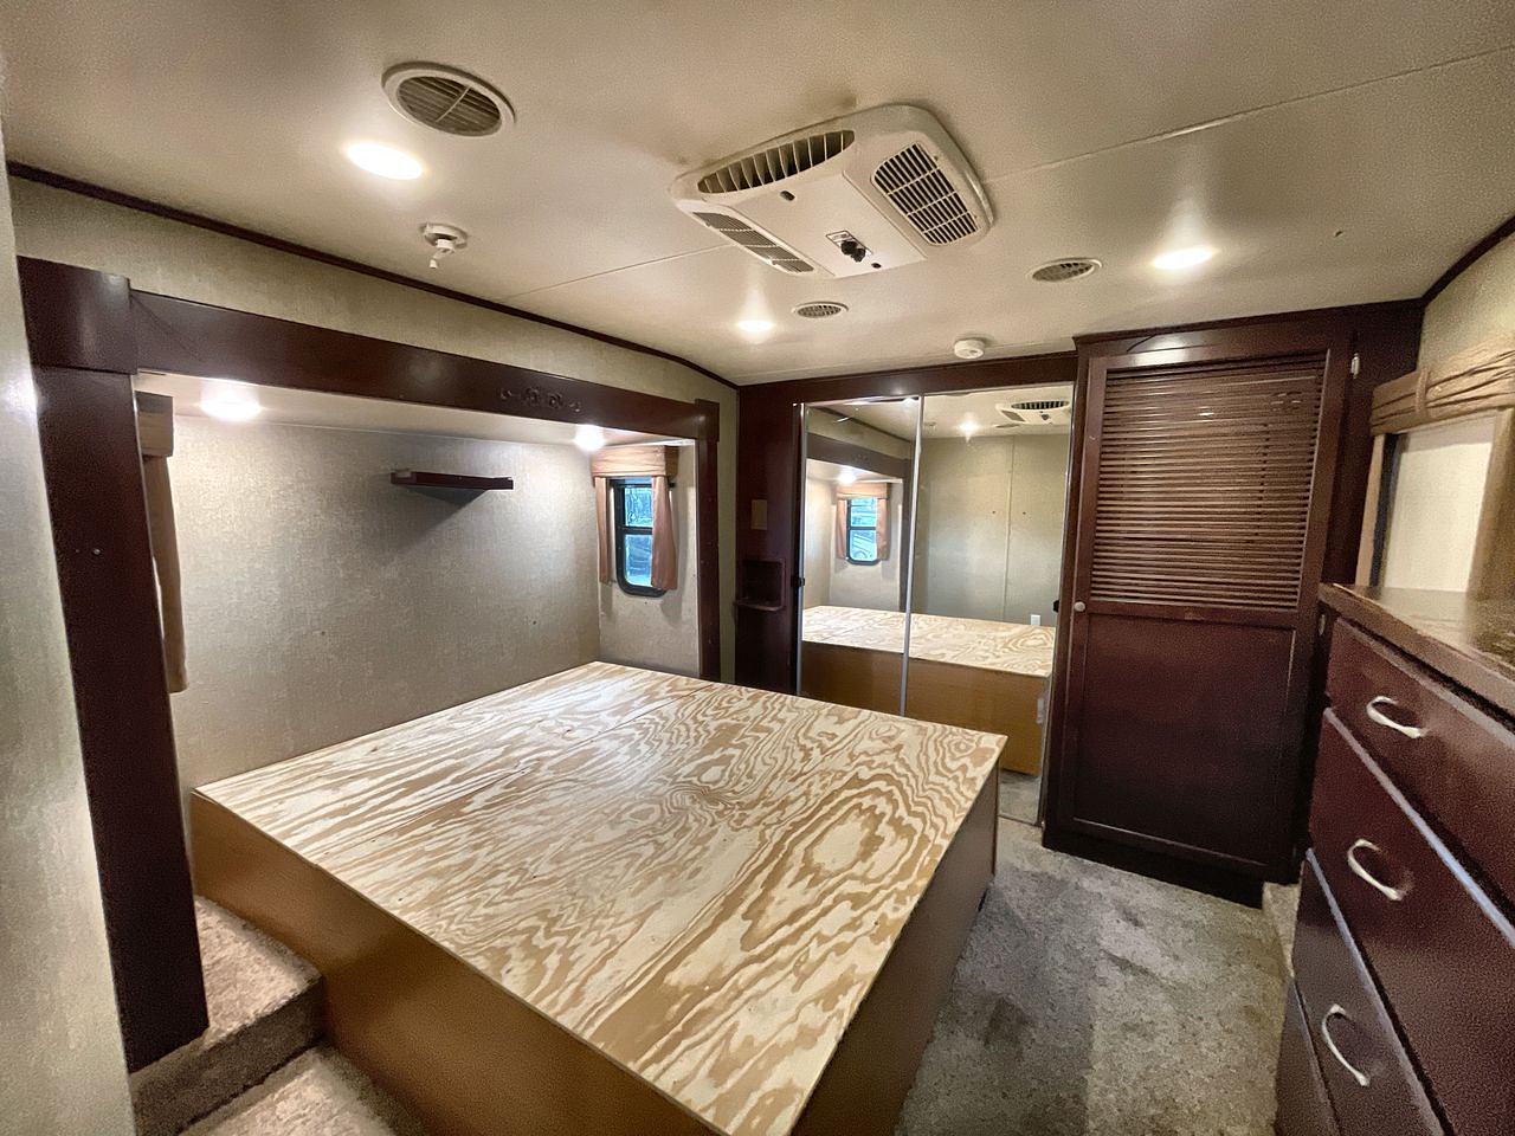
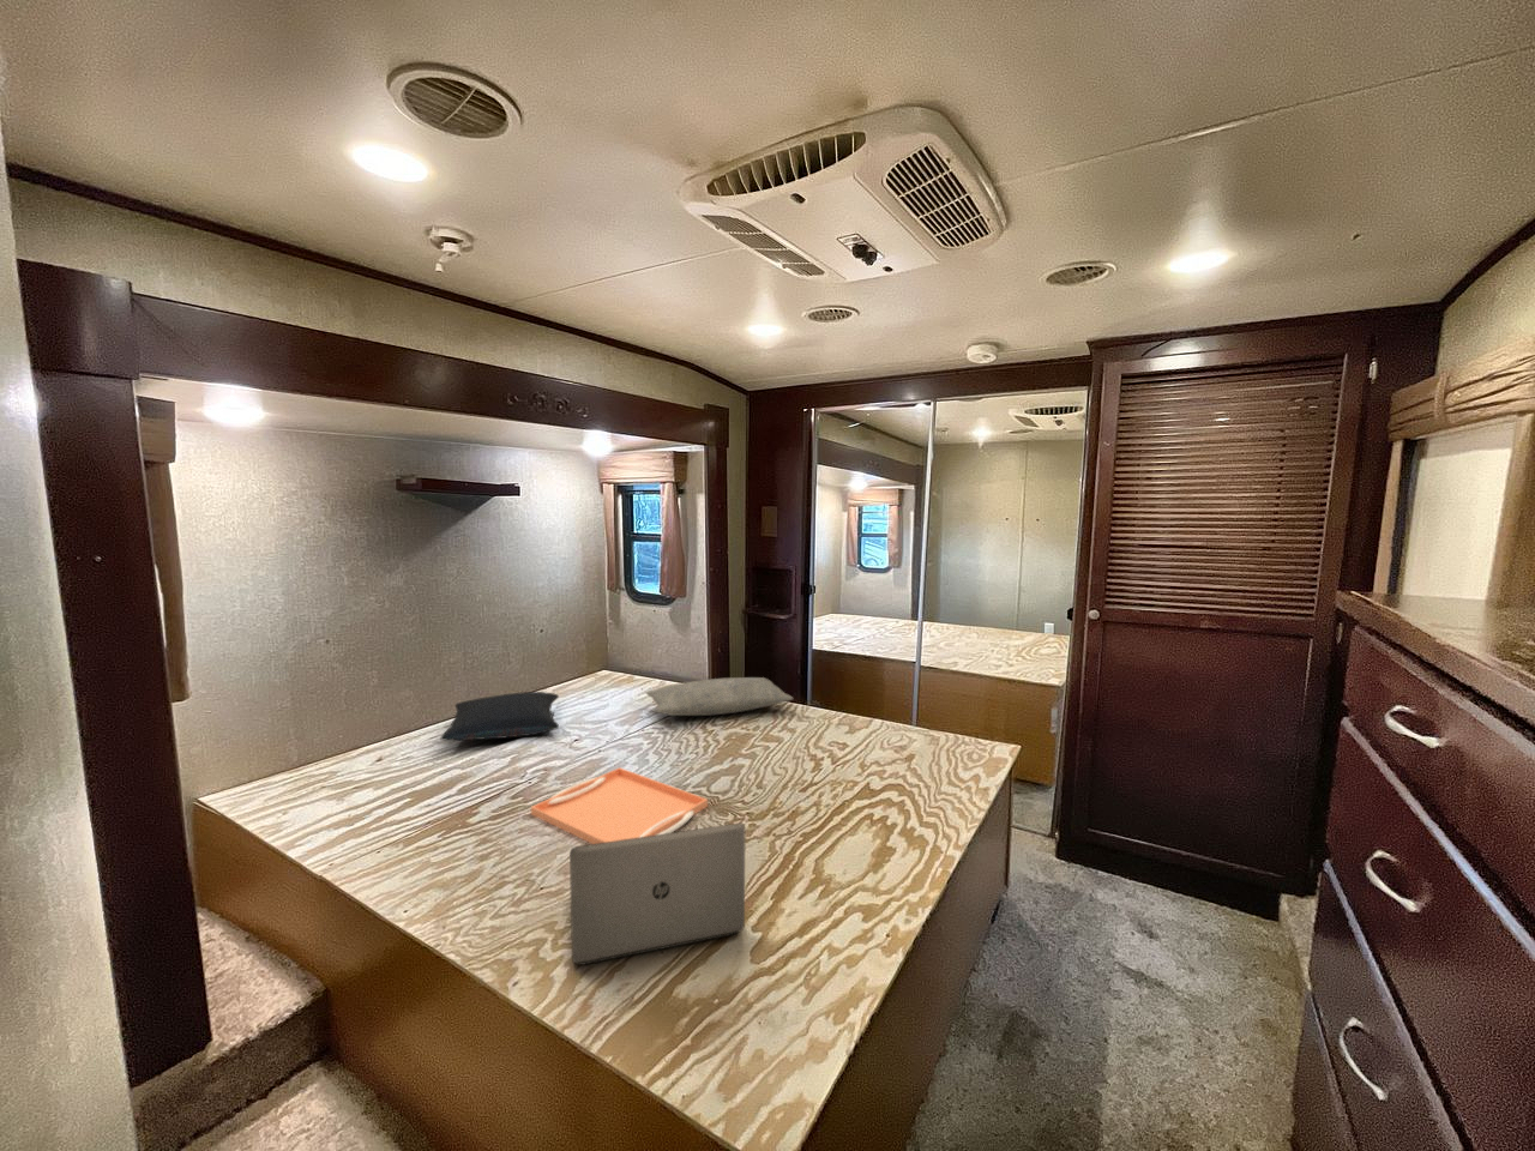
+ pillow [645,676,795,717]
+ pillow [440,690,560,741]
+ serving tray [531,767,708,844]
+ laptop [568,822,747,966]
